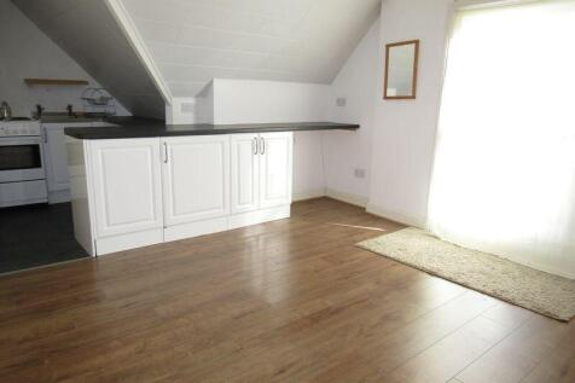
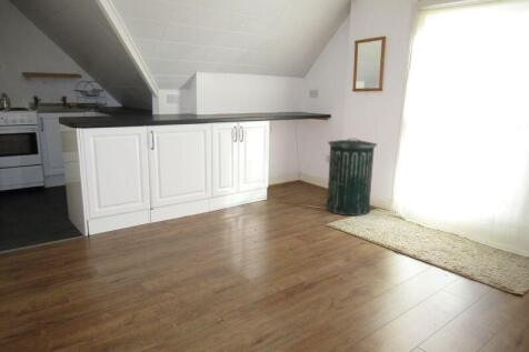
+ trash can [325,138,378,217]
